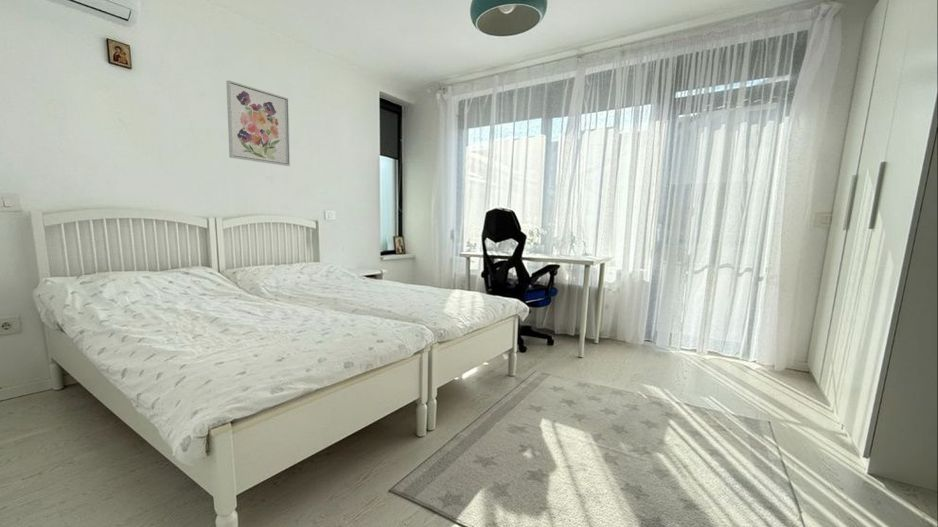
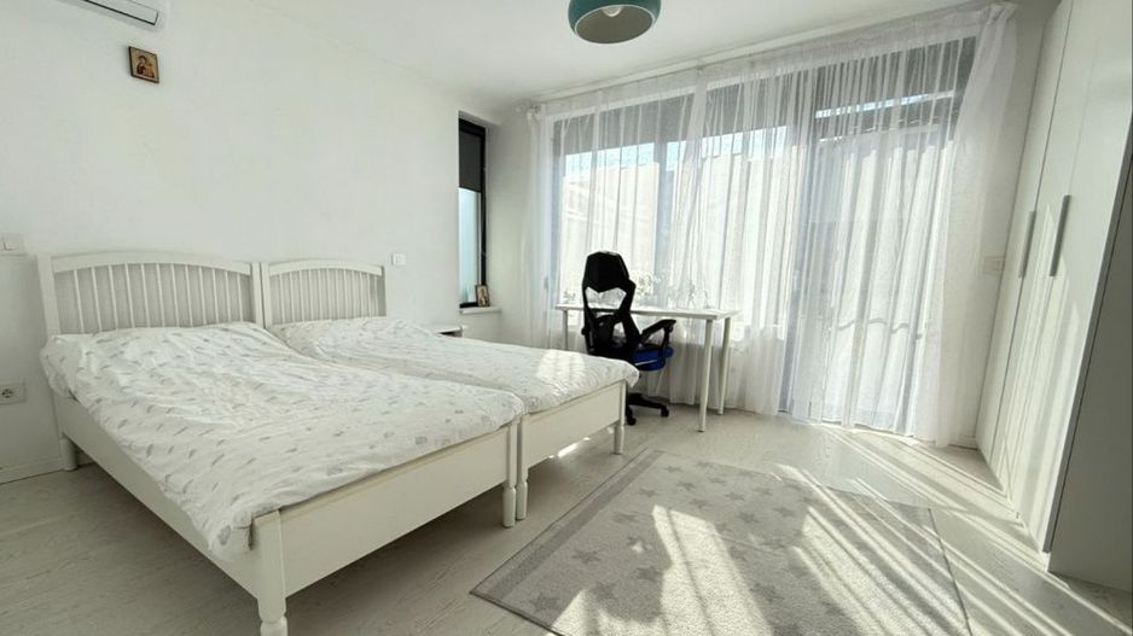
- wall art [225,79,291,167]
